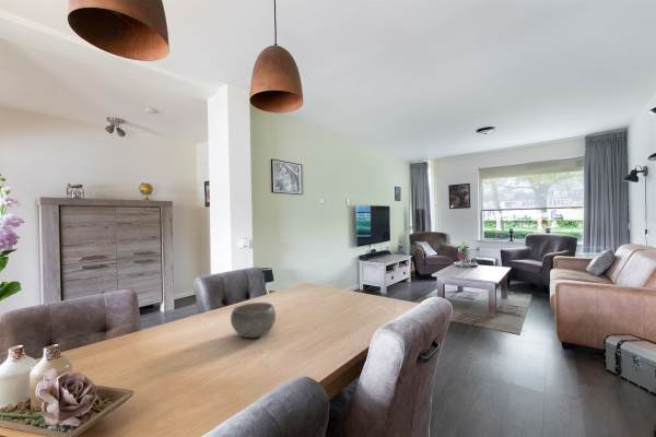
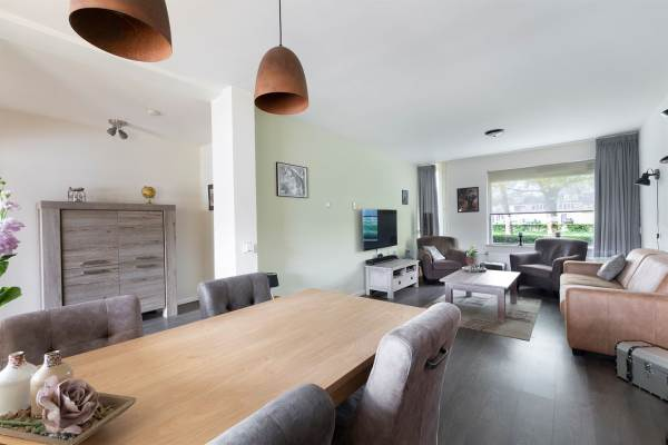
- bowl [230,302,277,339]
